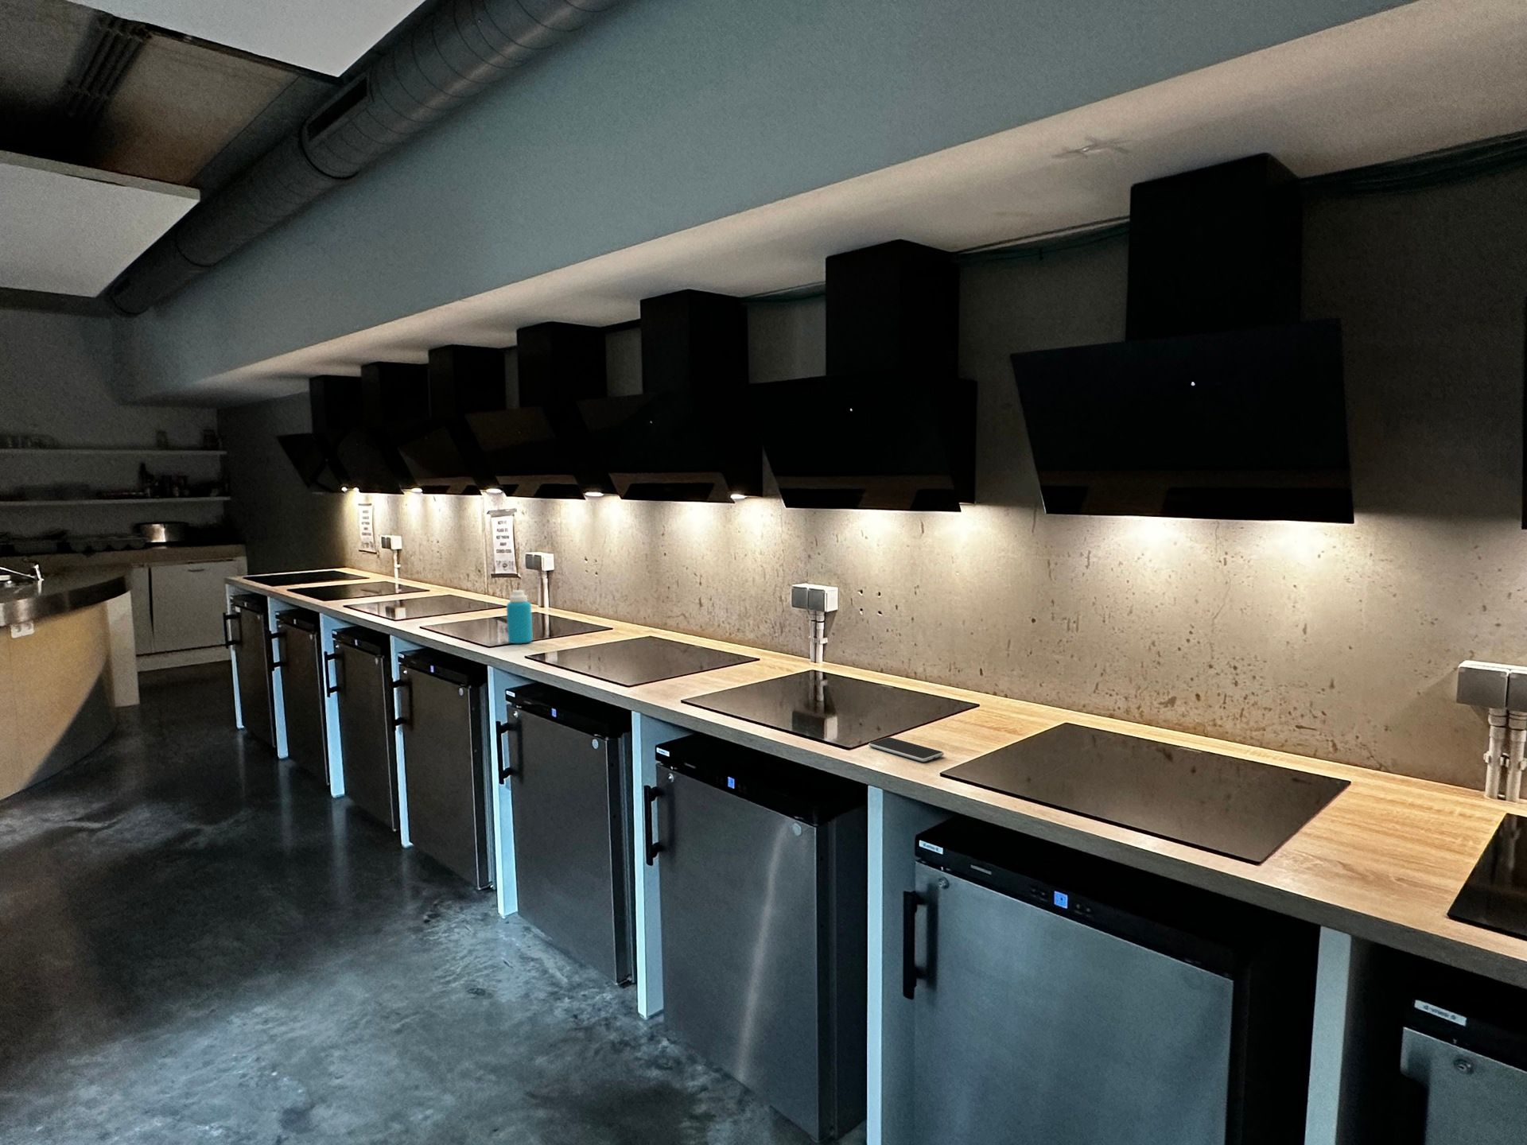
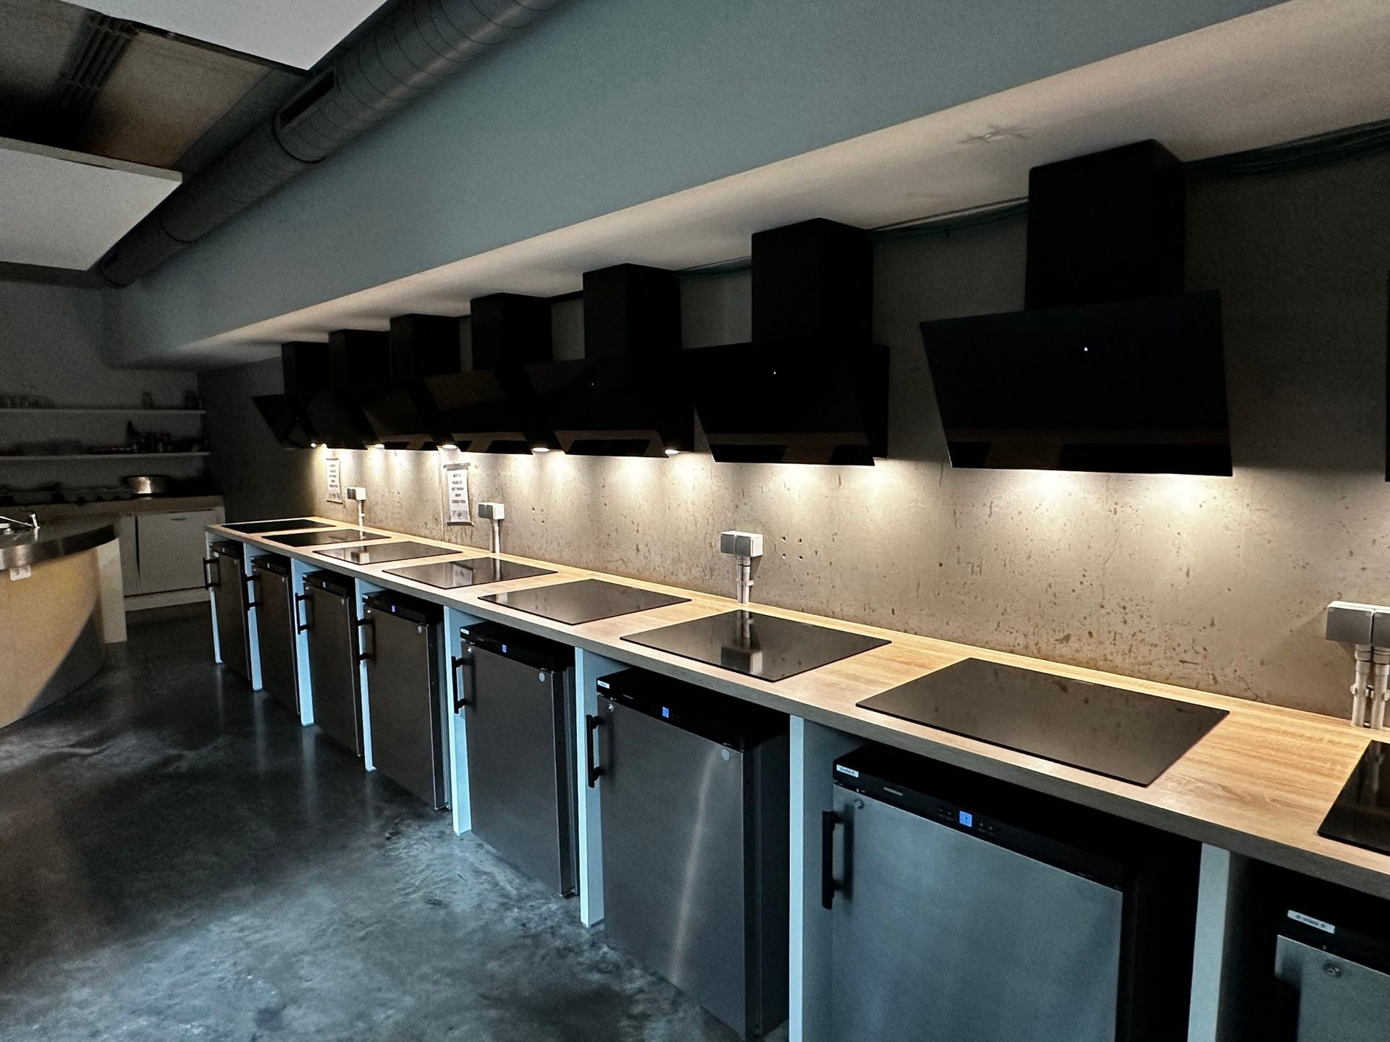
- smartphone [868,736,944,763]
- bottle [506,589,534,643]
